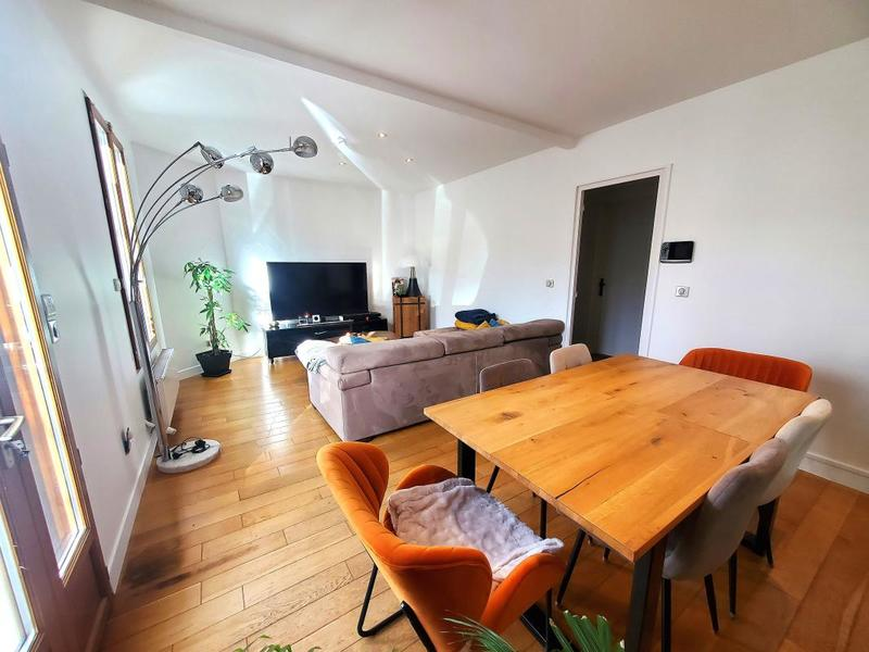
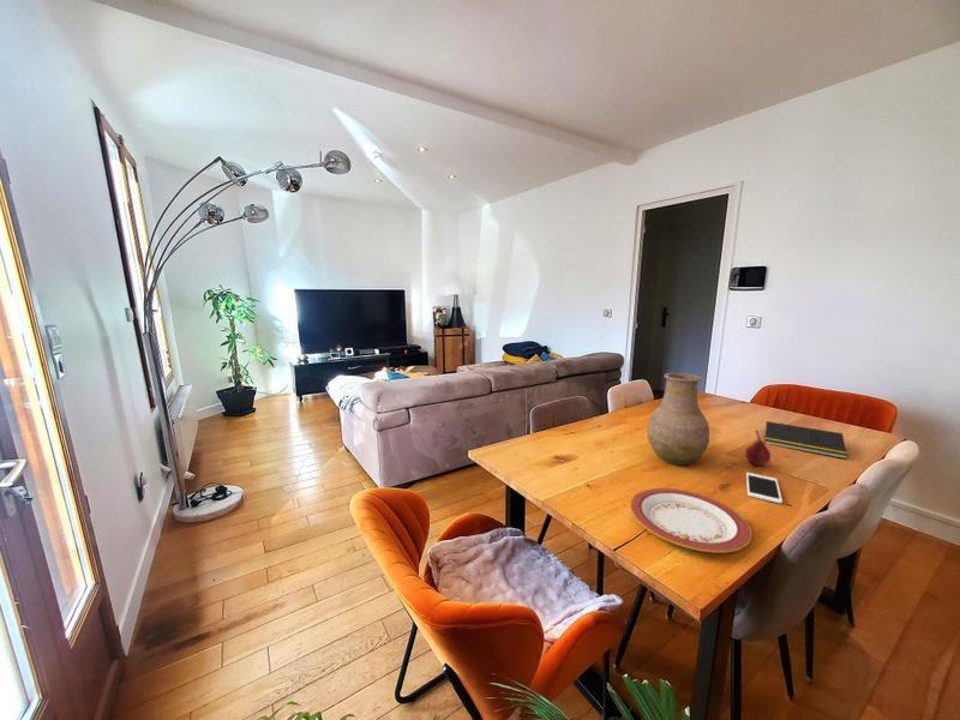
+ notepad [763,420,848,460]
+ vase [646,372,710,467]
+ cell phone [745,472,784,505]
+ fruit [744,430,772,467]
+ plate [629,487,754,554]
